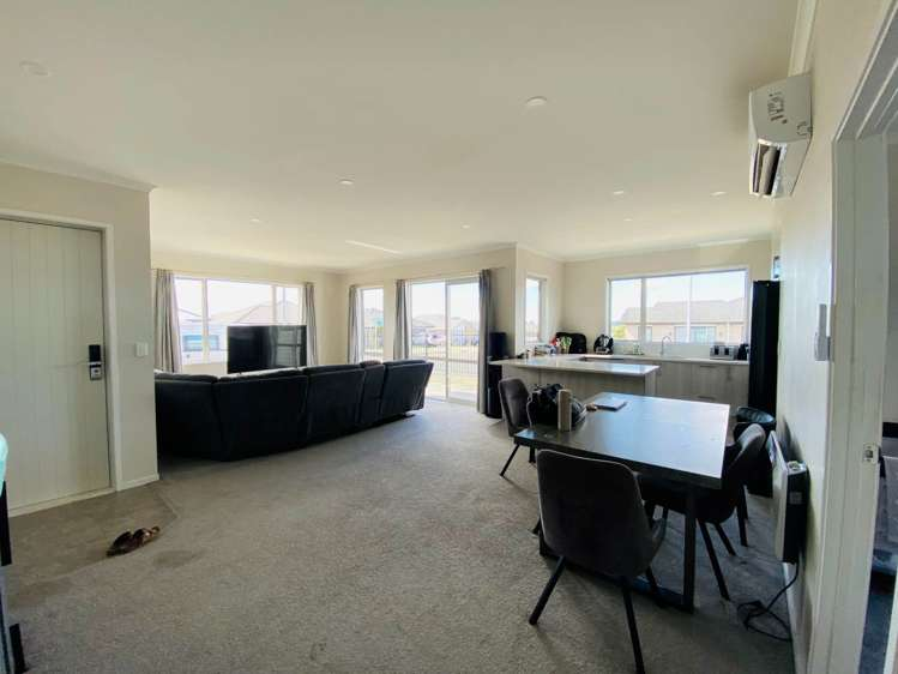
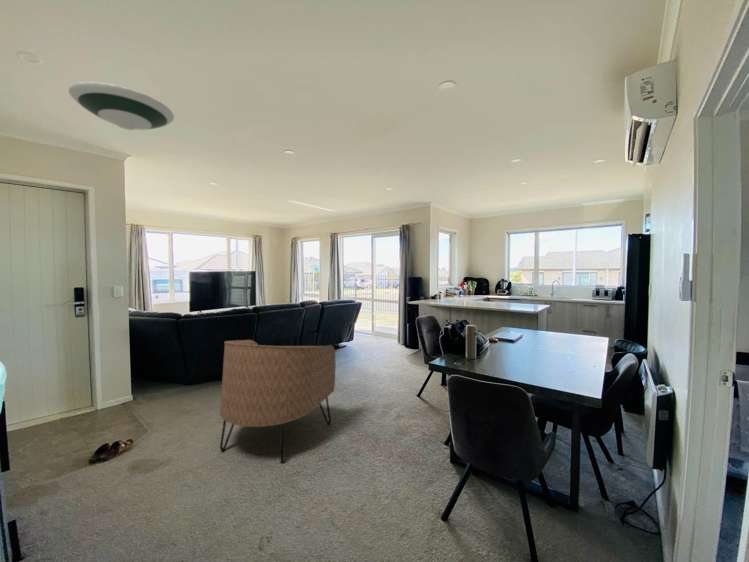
+ armchair [219,339,336,464]
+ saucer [68,81,175,131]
